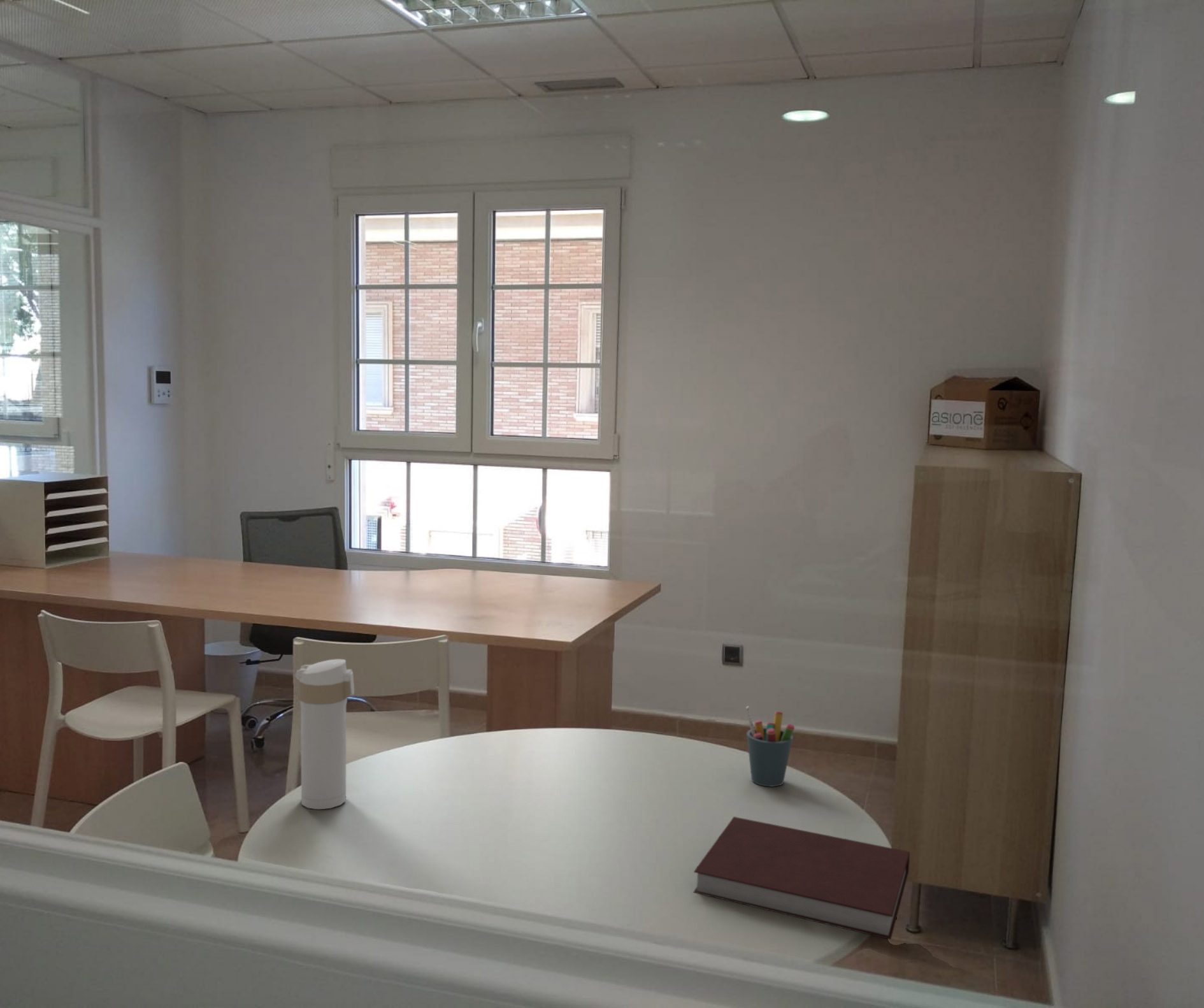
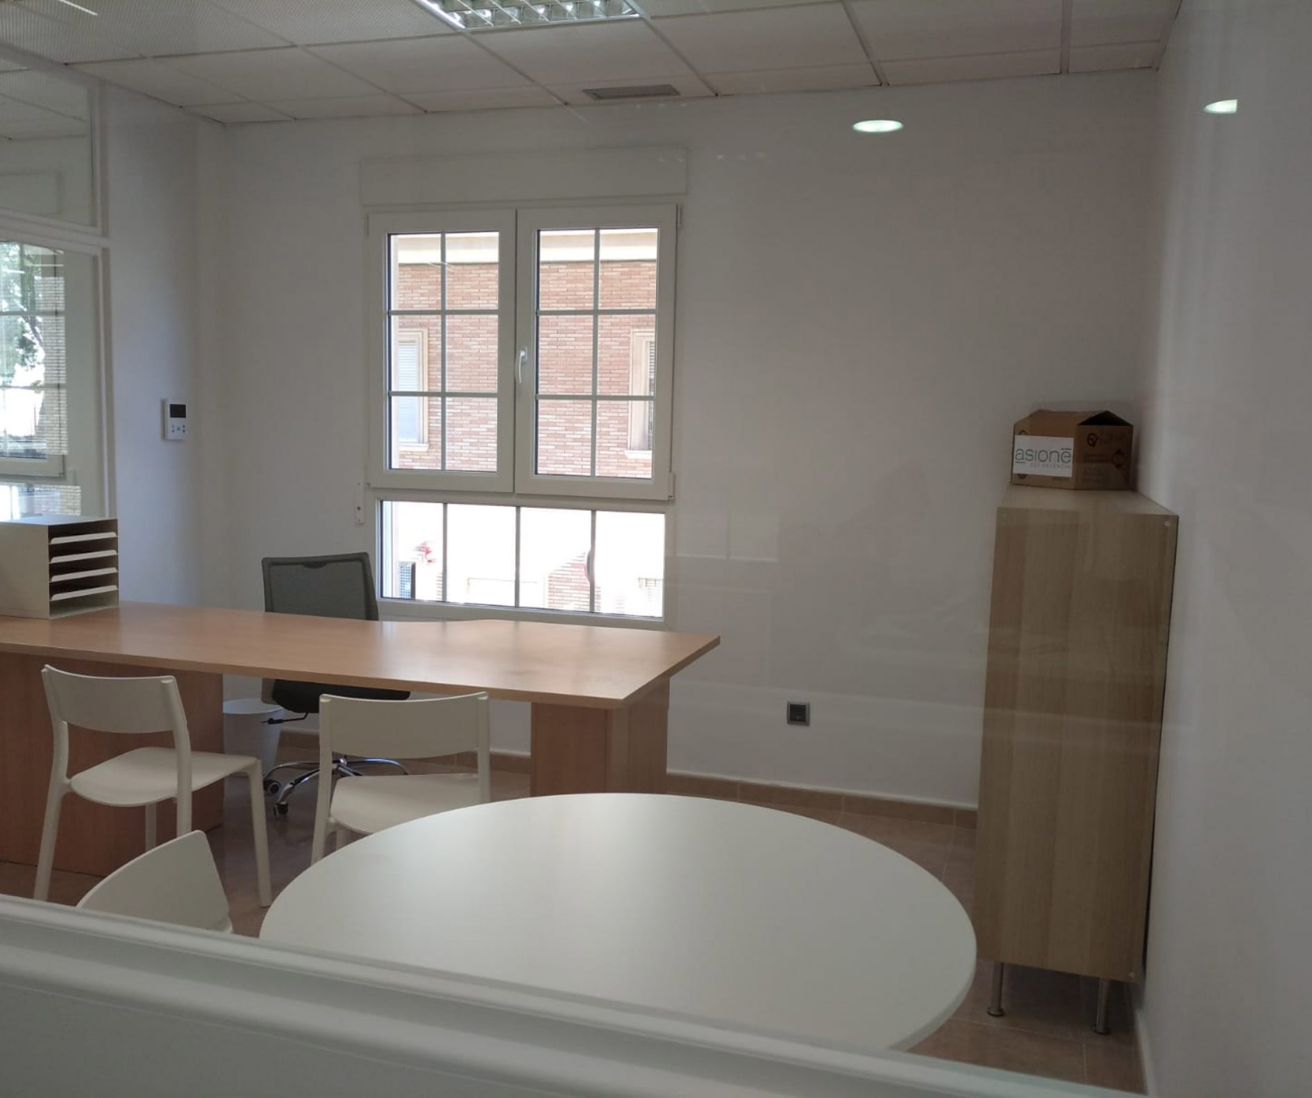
- notebook [692,816,910,940]
- pen holder [745,705,795,787]
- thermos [294,658,355,810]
